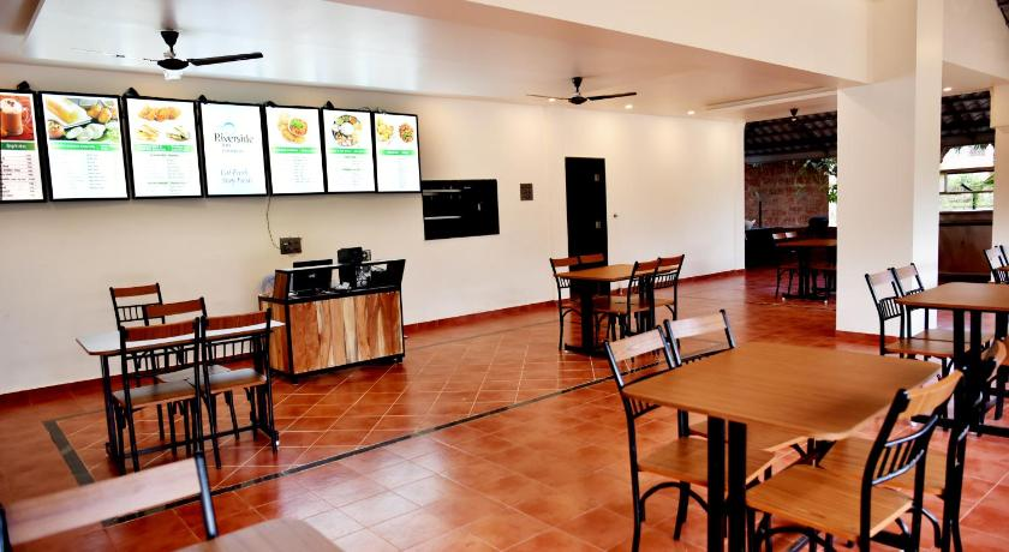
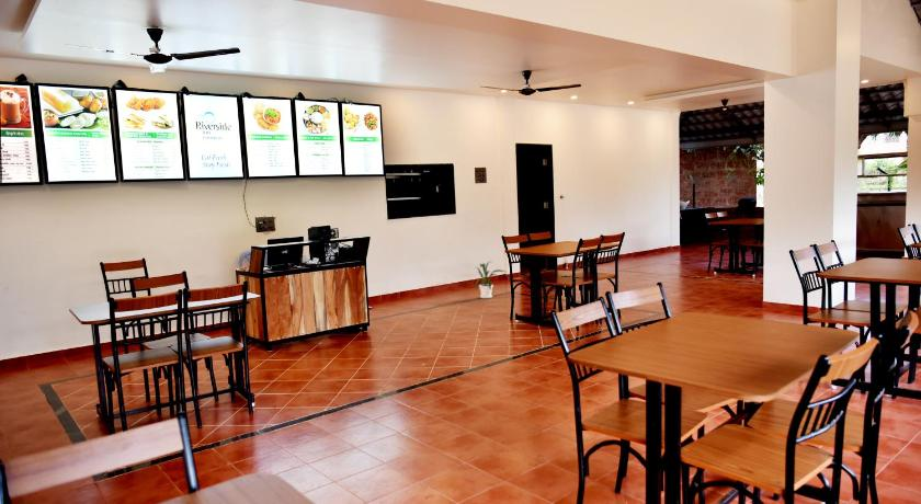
+ house plant [474,260,505,299]
